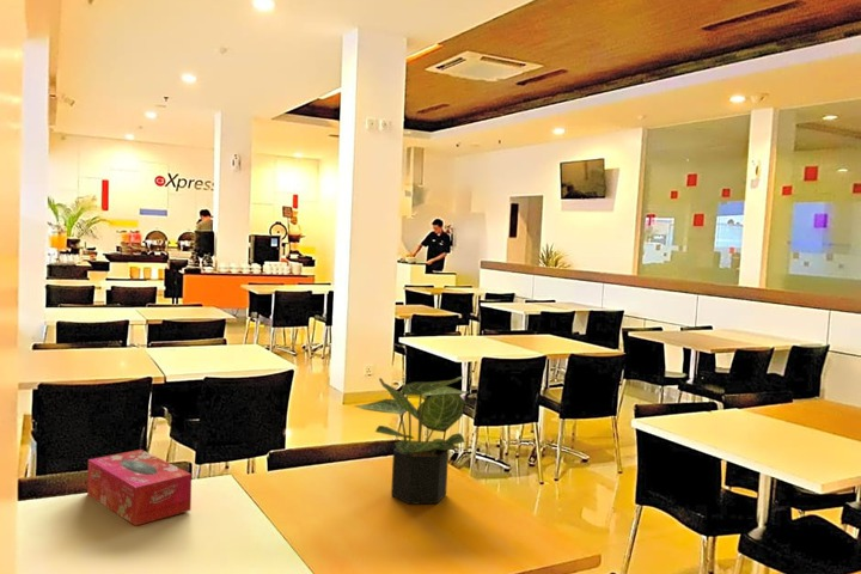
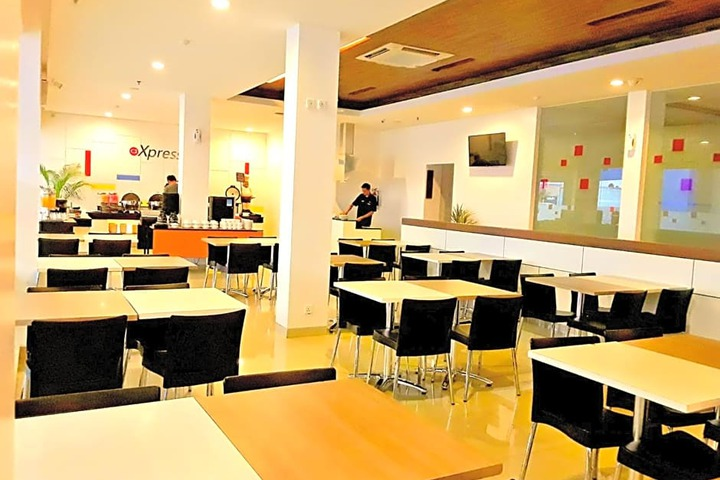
- potted plant [354,375,470,506]
- tissue box [86,448,193,527]
